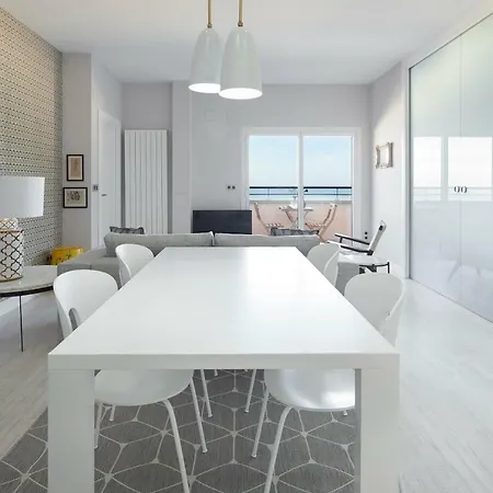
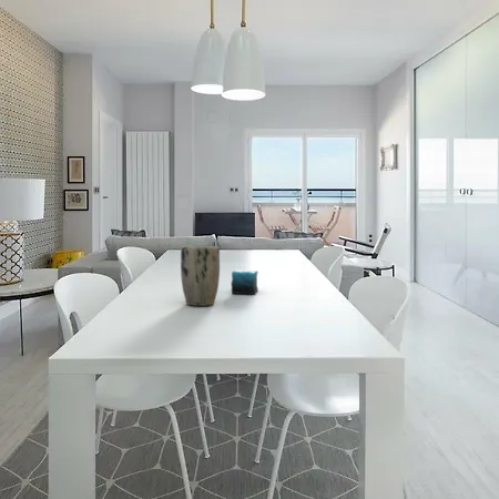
+ candle [230,268,259,295]
+ plant pot [180,245,221,307]
